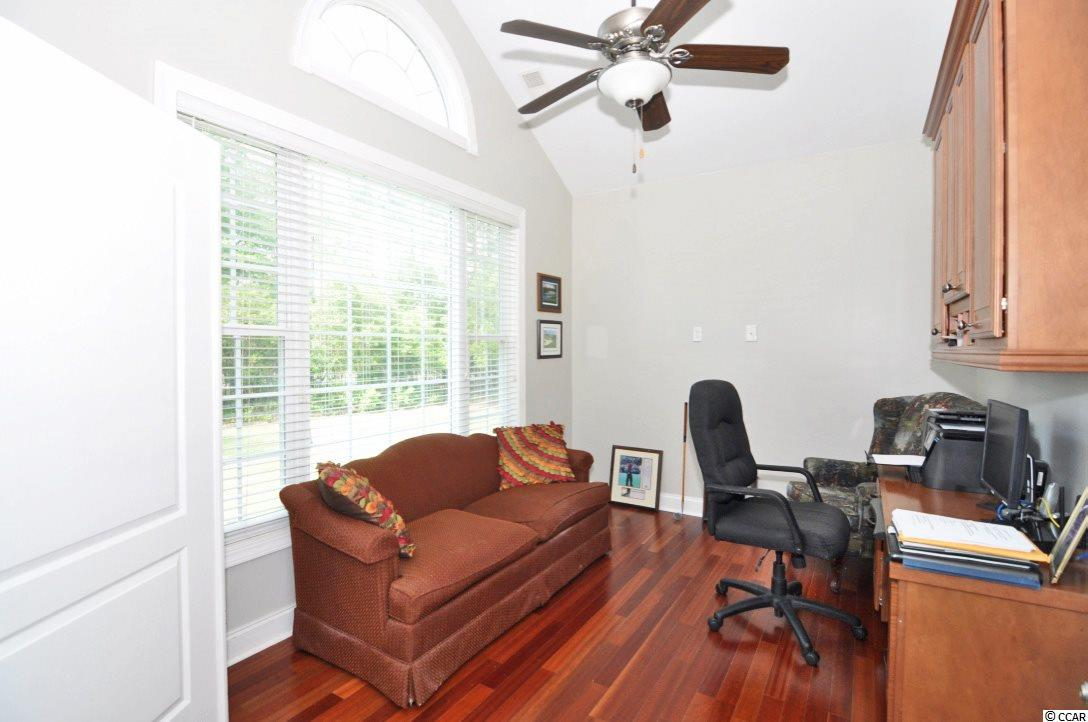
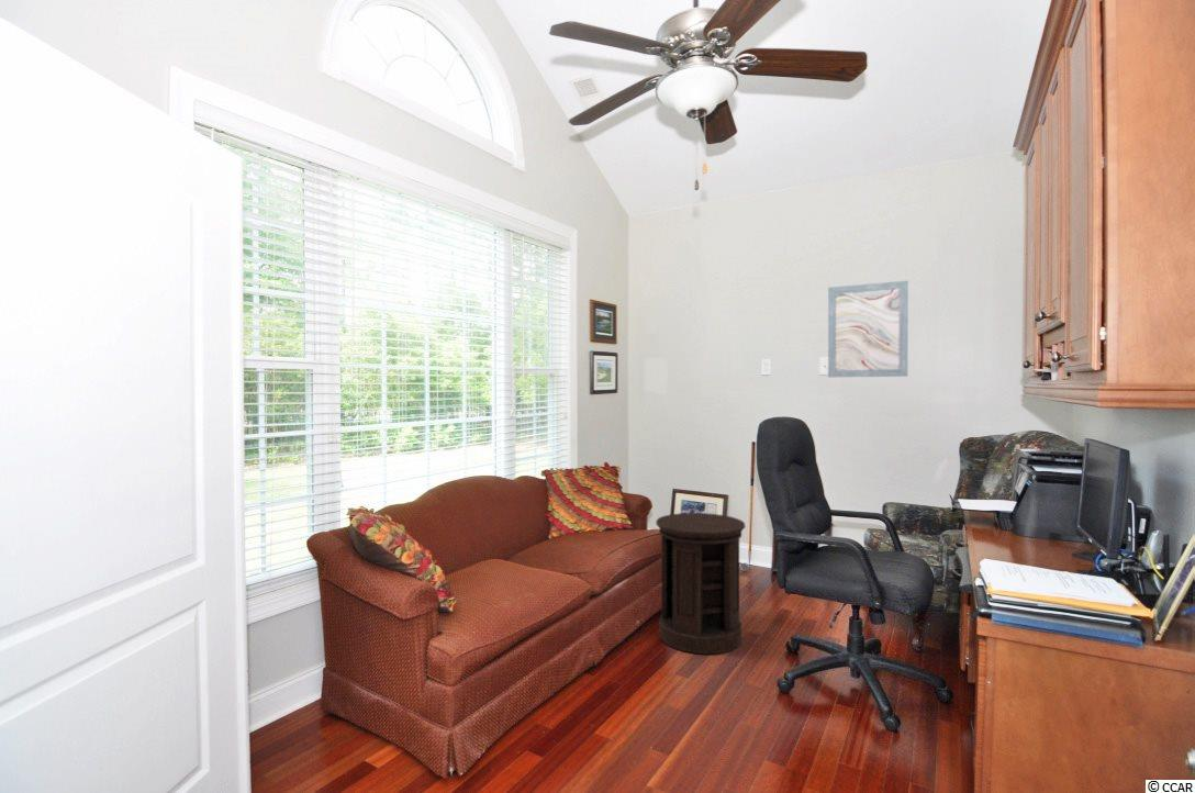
+ wall art [827,280,909,379]
+ side table [655,512,746,655]
